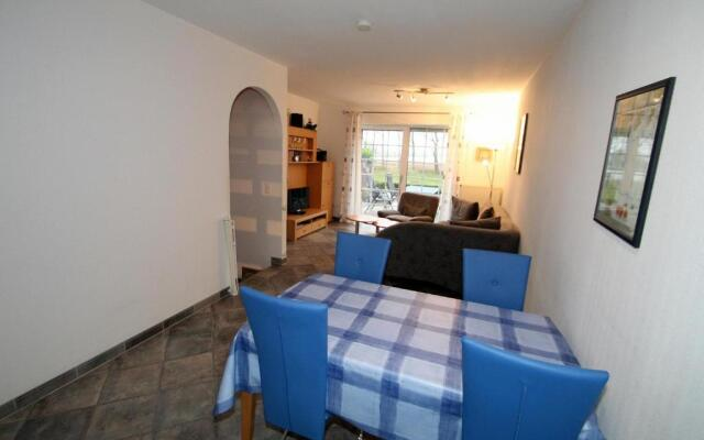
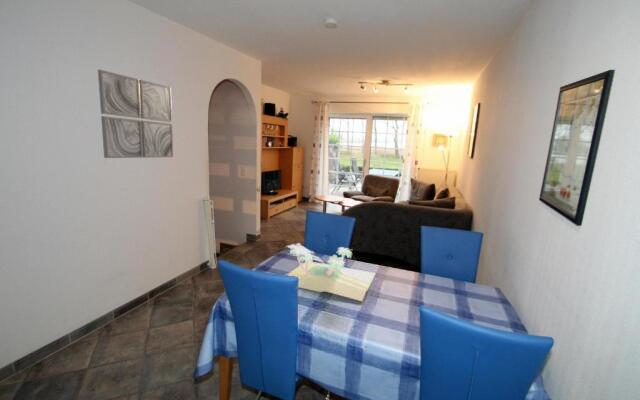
+ plant [285,242,377,302]
+ wall art [97,69,174,159]
